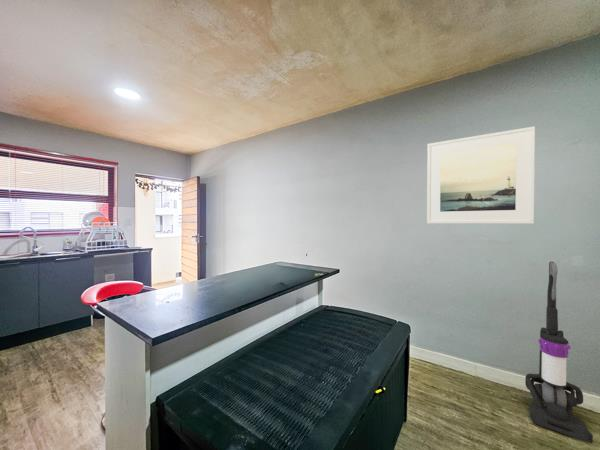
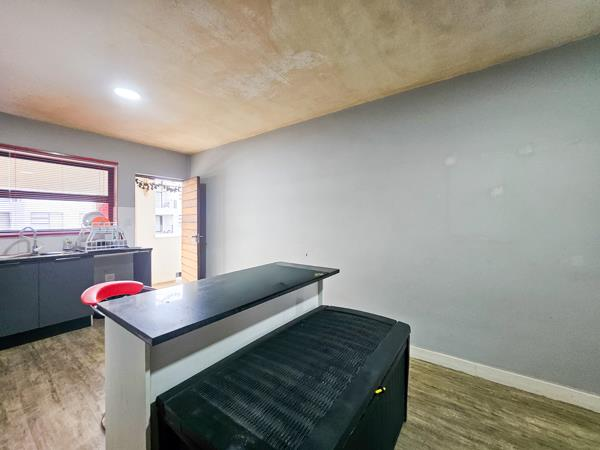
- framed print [426,126,536,225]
- vacuum cleaner [524,261,594,444]
